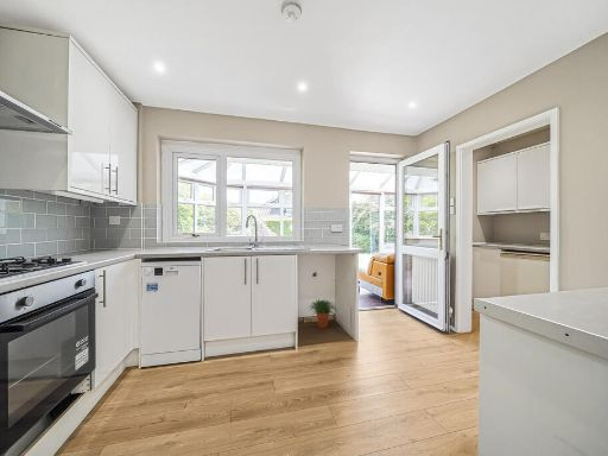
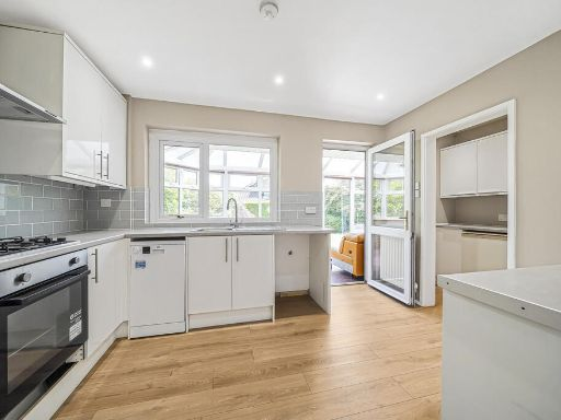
- potted plant [306,298,337,329]
